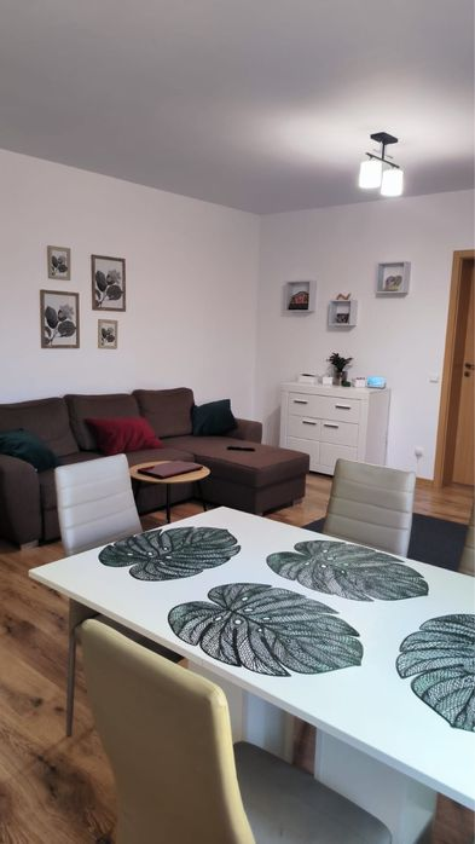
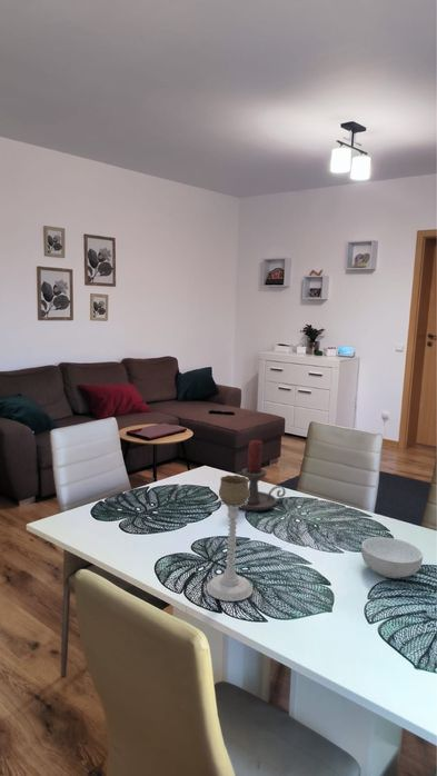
+ cereal bowl [360,536,424,579]
+ candle holder [239,439,287,511]
+ candle holder [206,475,254,603]
